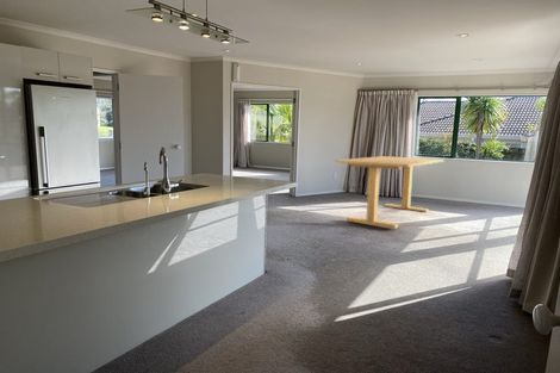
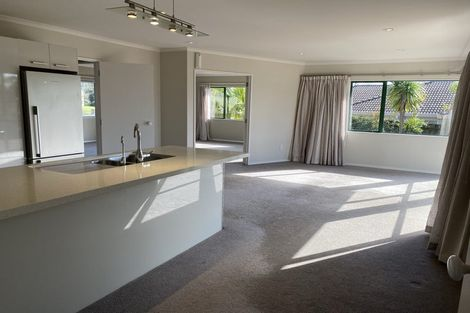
- dining table [335,155,446,230]
